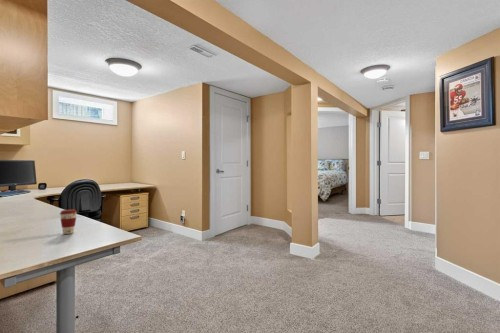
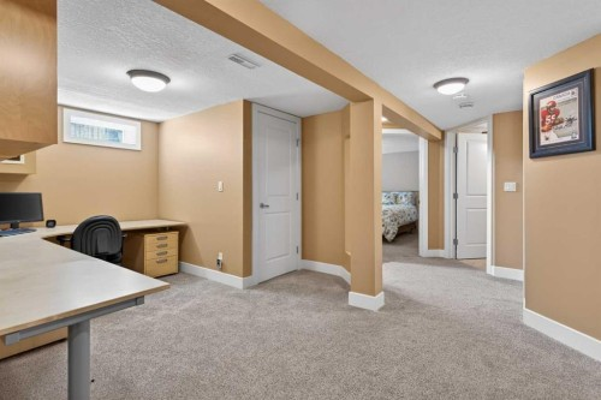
- coffee cup [59,208,78,235]
